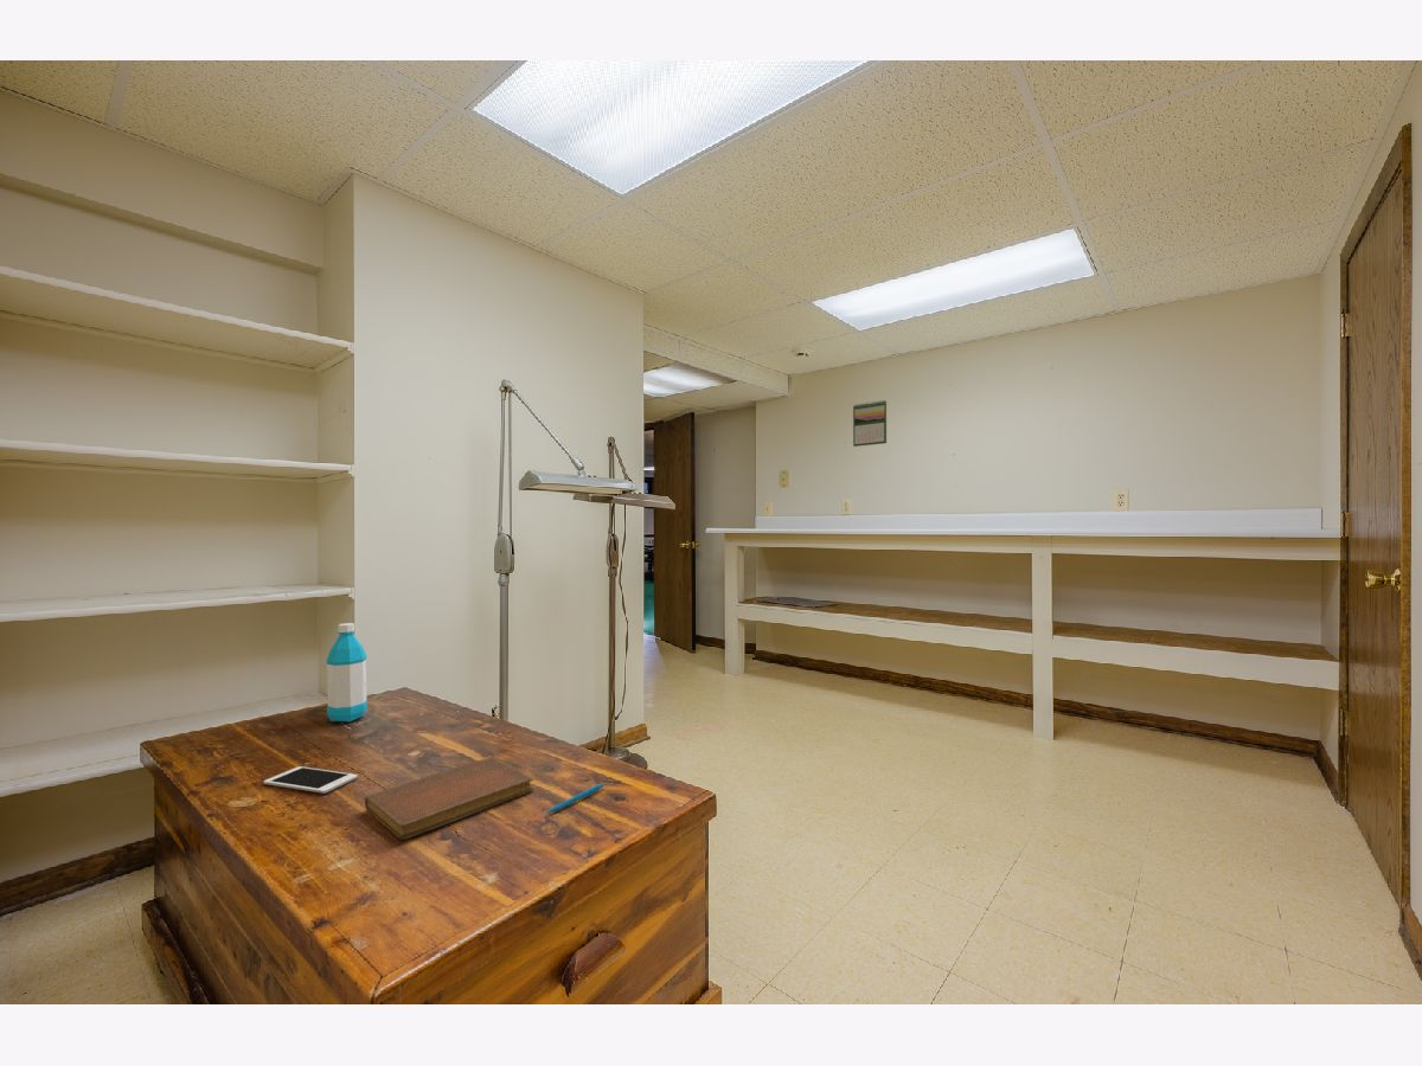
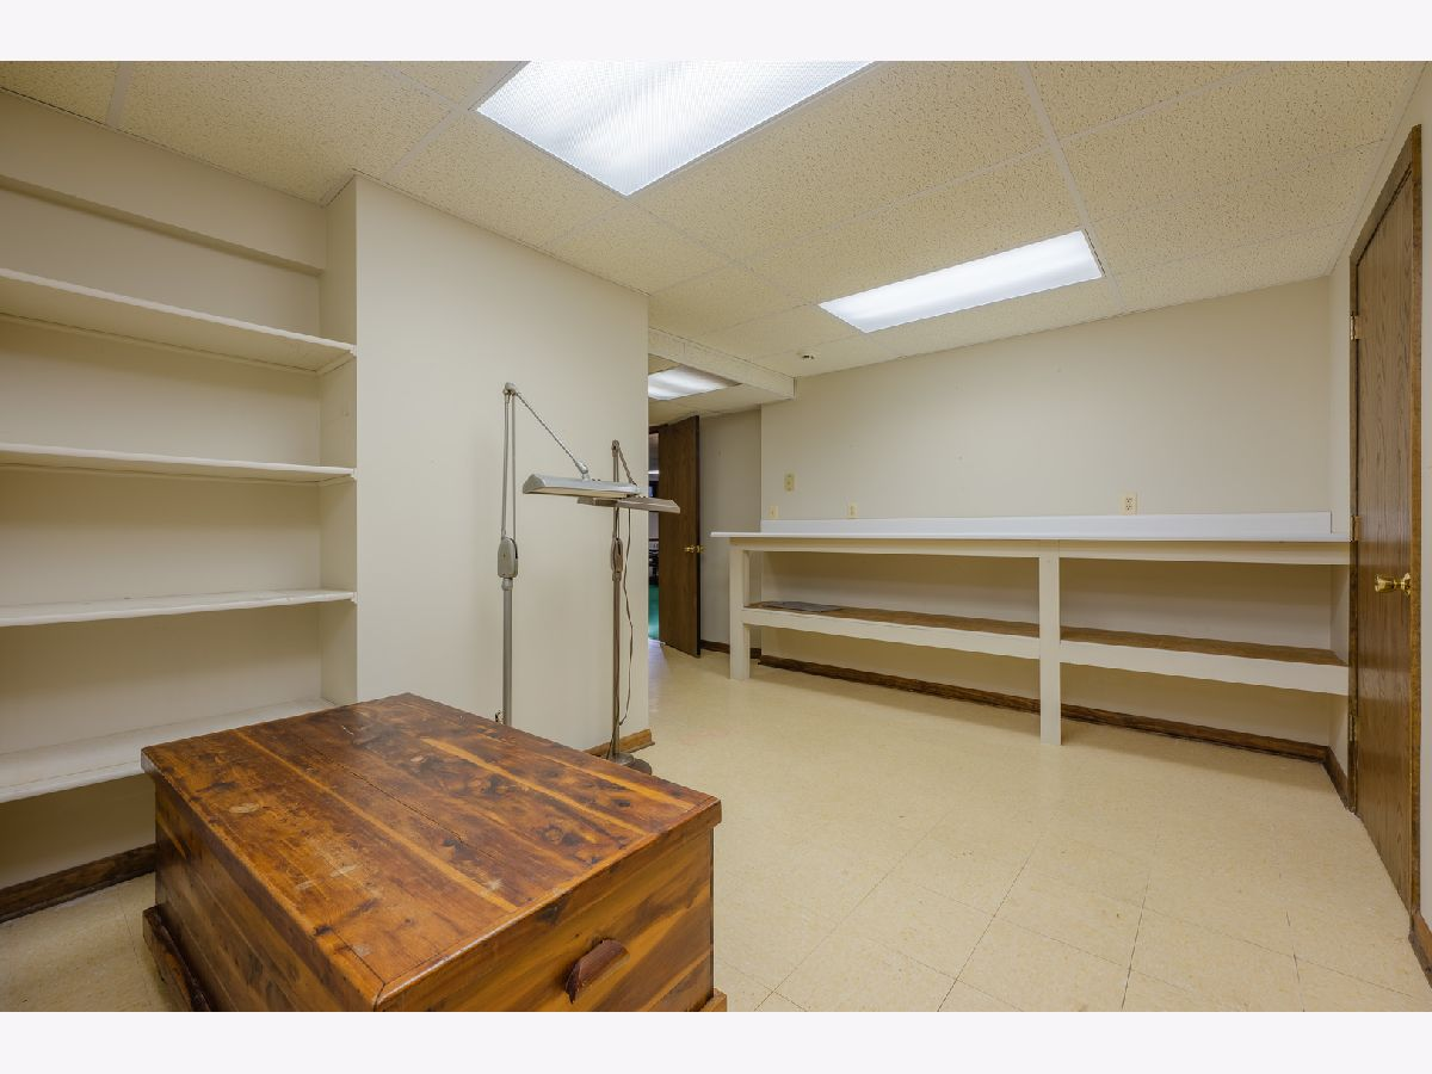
- cell phone [263,765,359,795]
- pen [545,783,606,815]
- notebook [364,756,534,841]
- water bottle [325,622,369,723]
- calendar [852,399,888,448]
